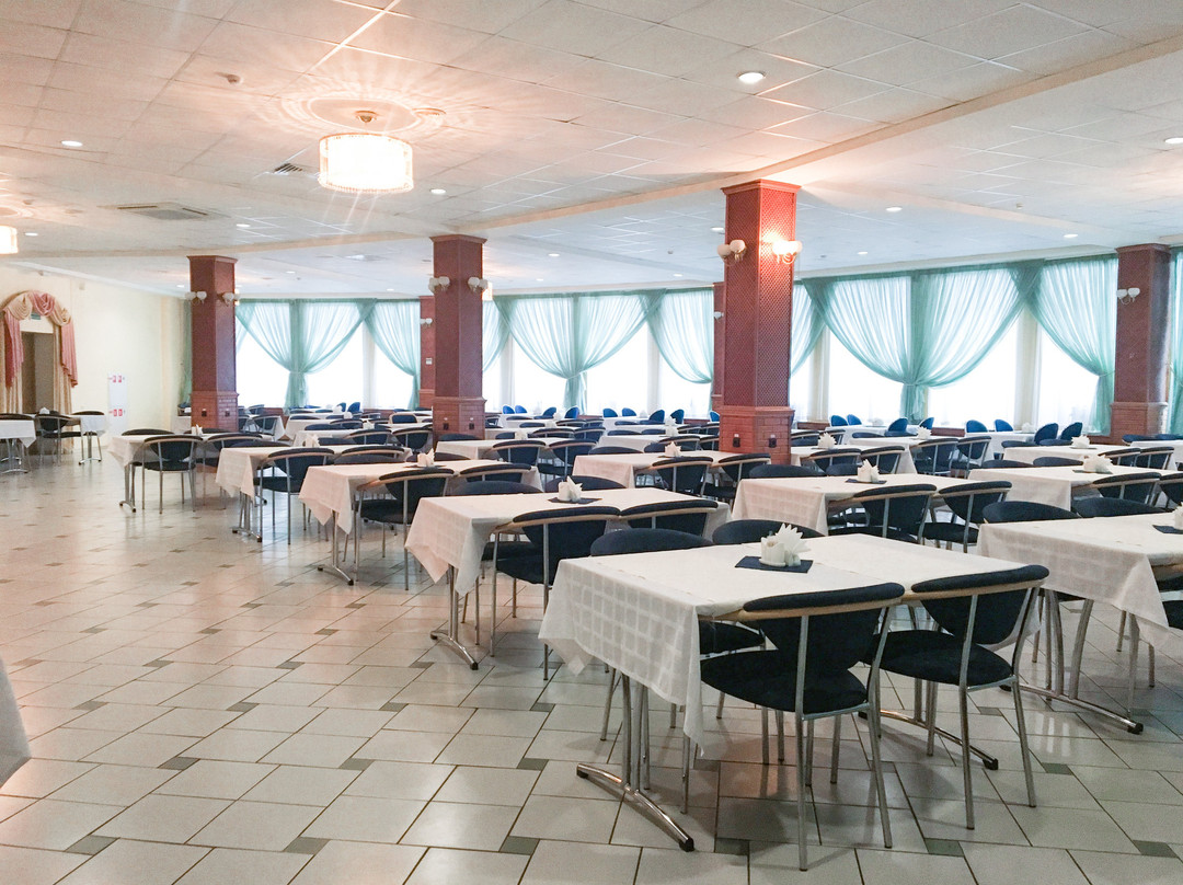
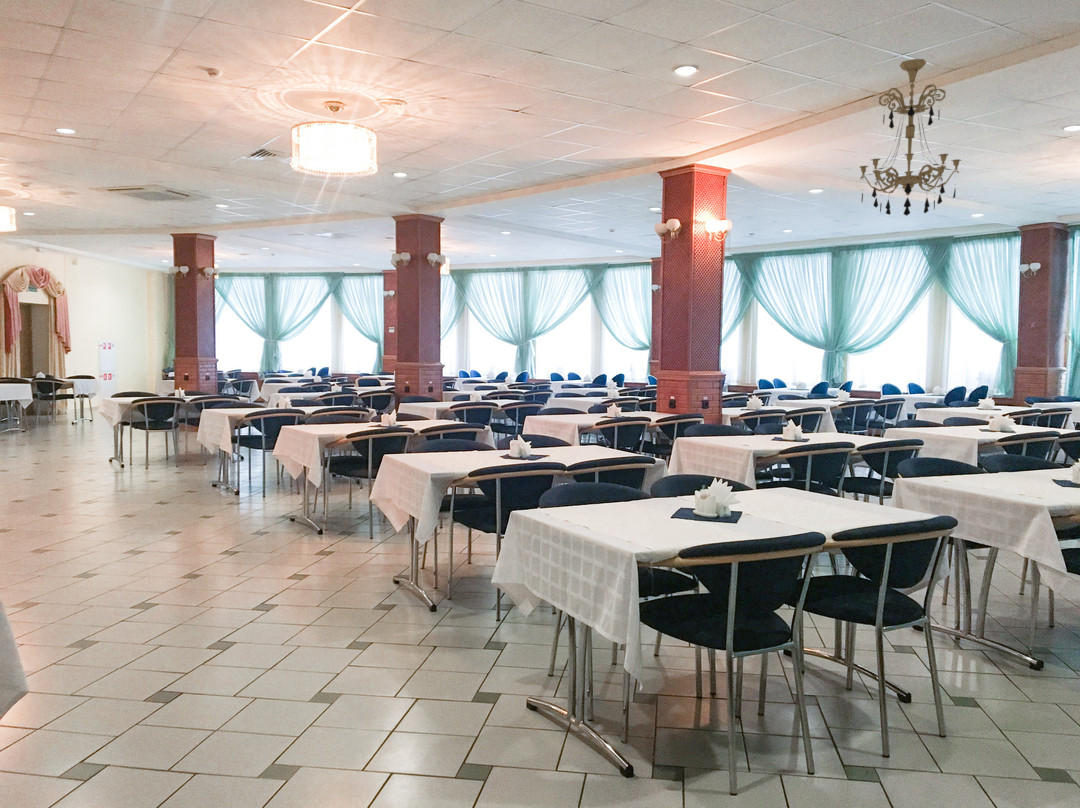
+ chandelier [859,58,962,217]
